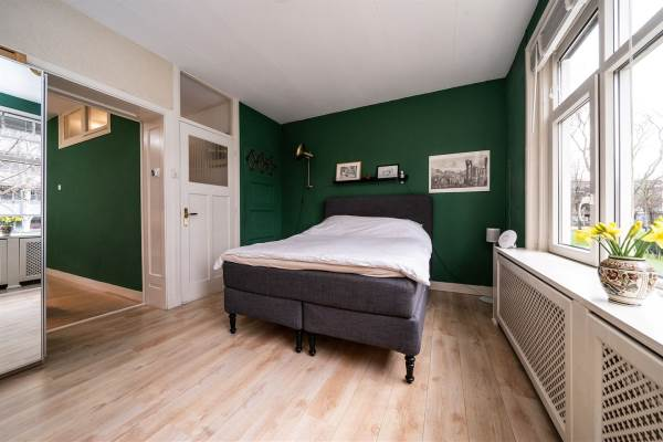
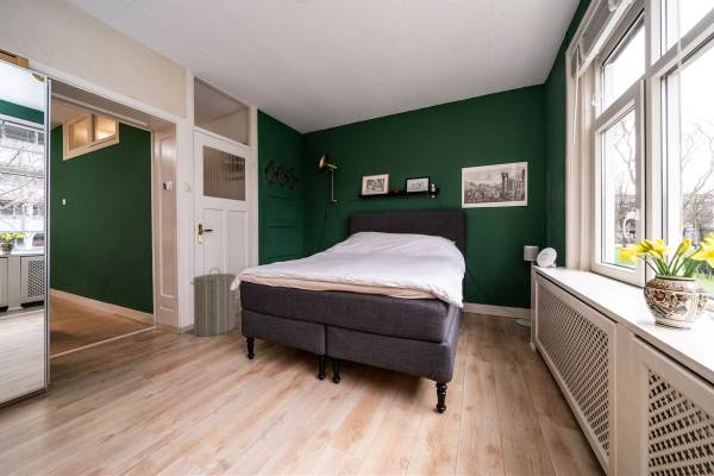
+ laundry hamper [189,267,237,338]
